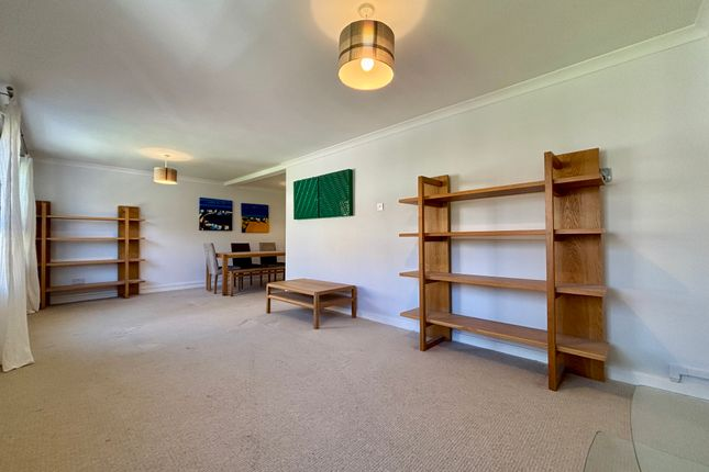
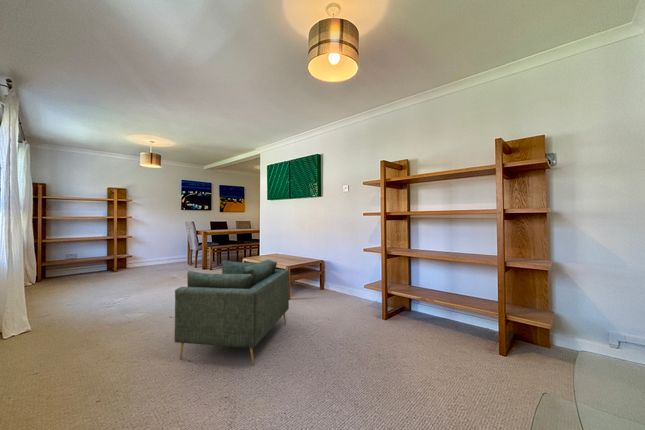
+ armchair [173,259,290,366]
